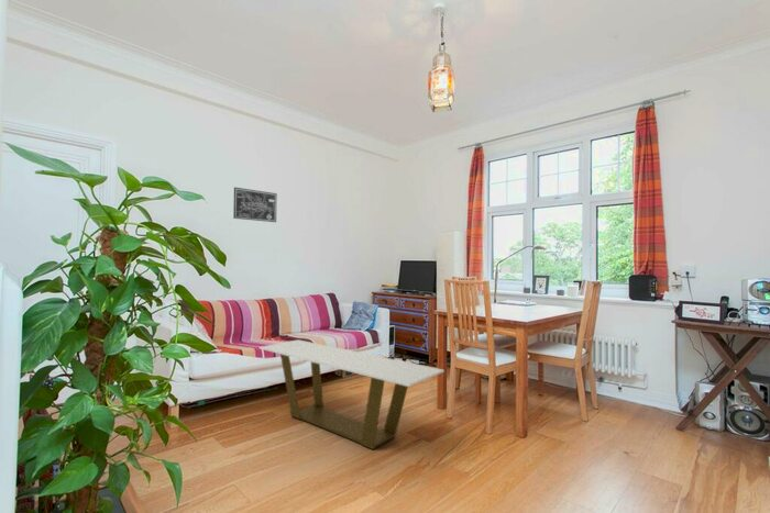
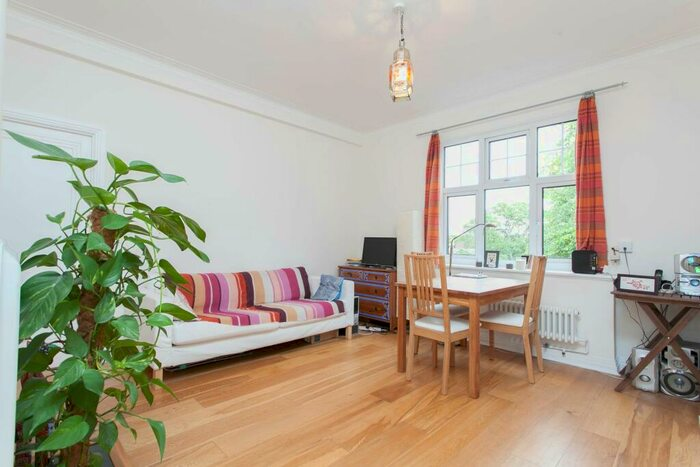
- wall art [232,186,278,223]
- coffee table [258,338,446,450]
